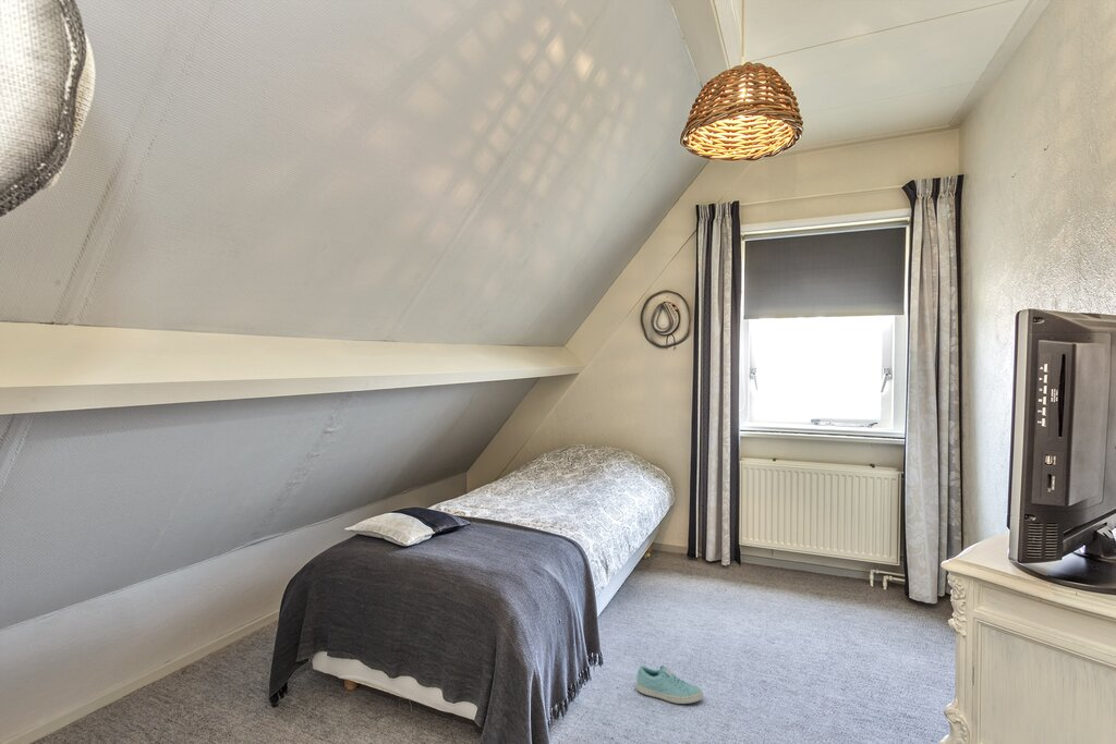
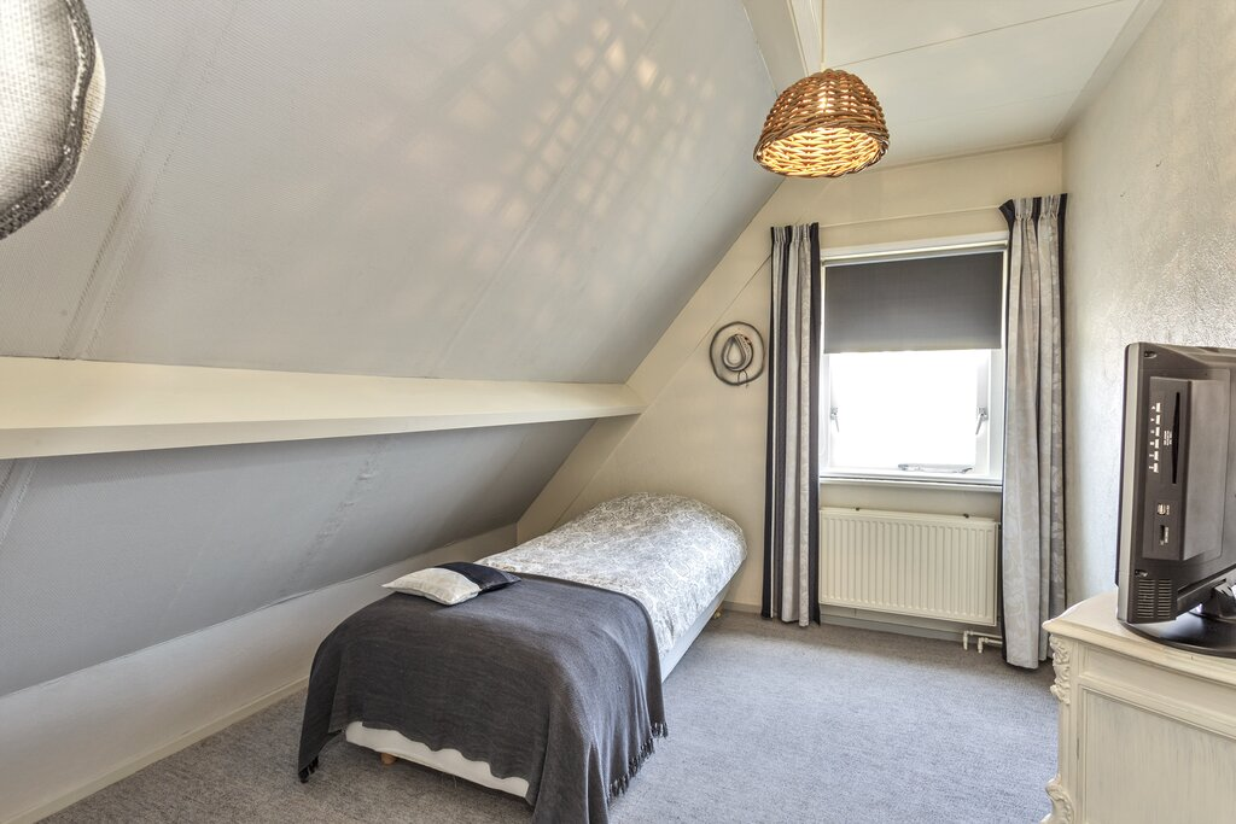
- sneaker [634,664,704,705]
